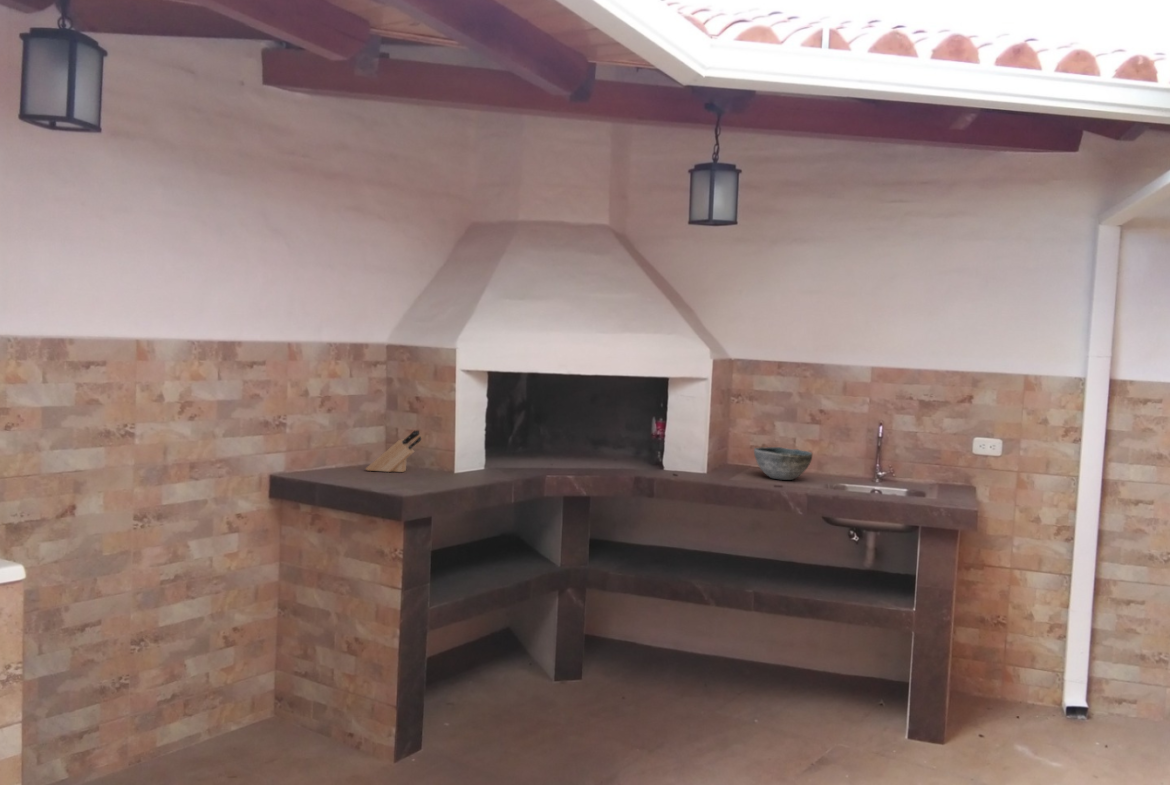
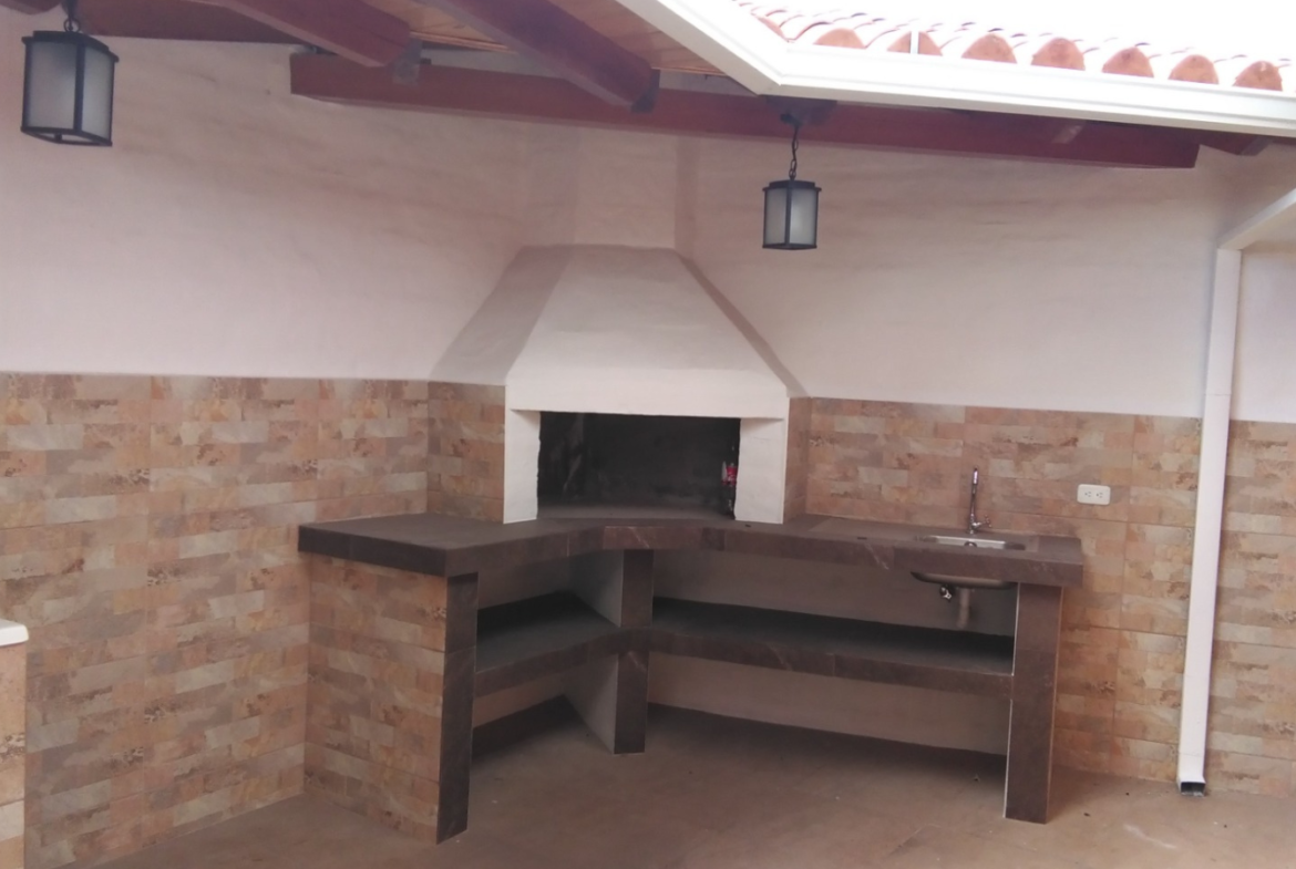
- knife block [364,429,422,473]
- bowl [753,446,813,481]
